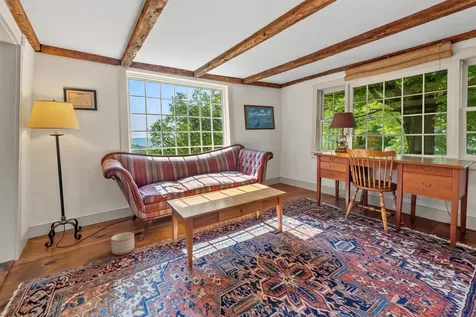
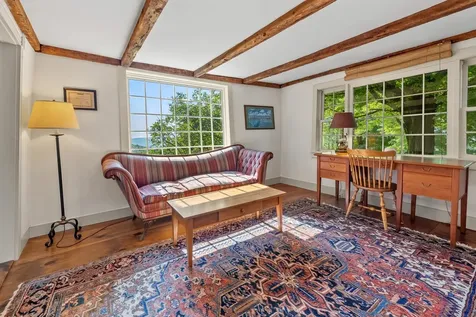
- planter [110,231,135,256]
